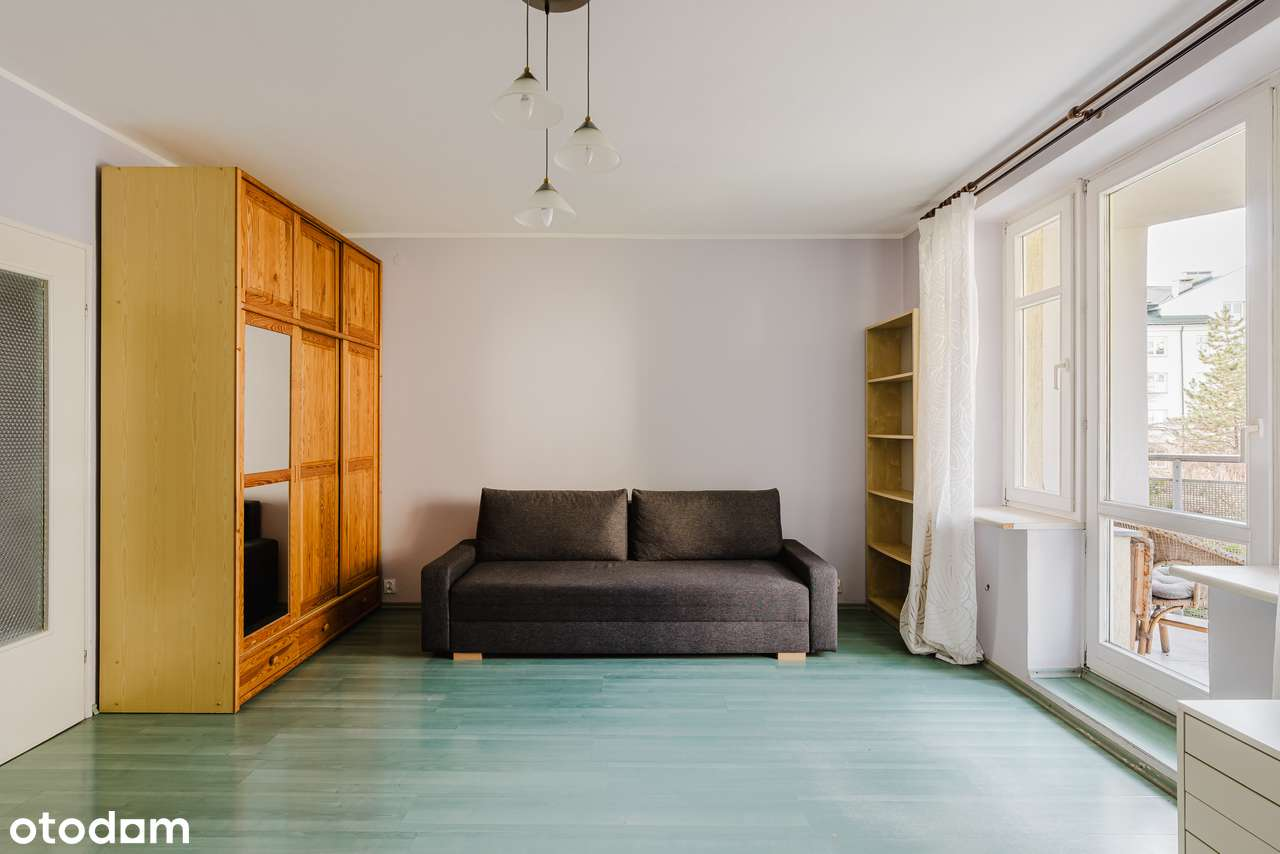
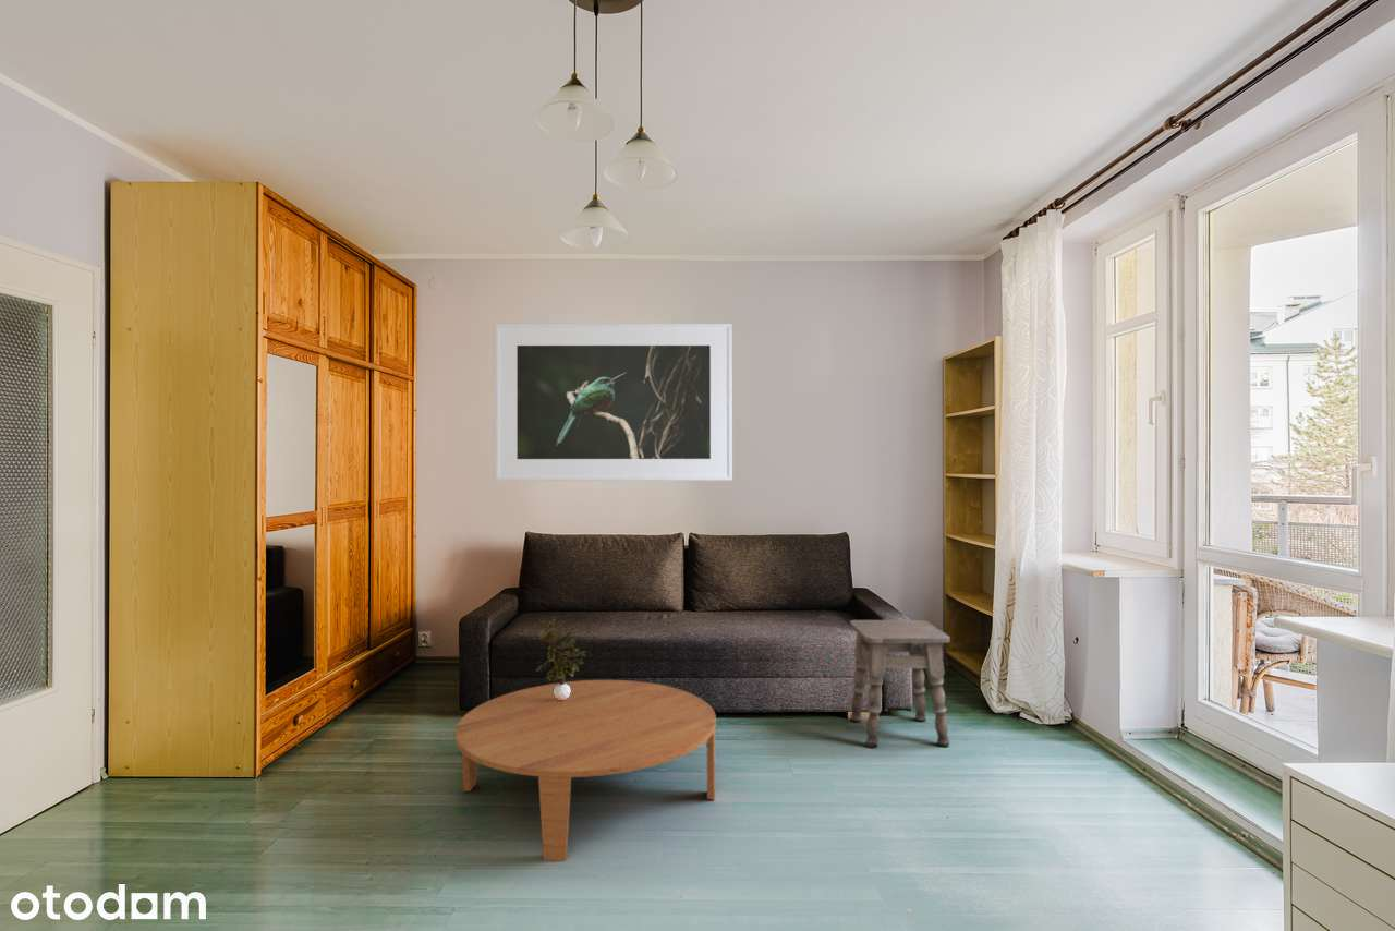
+ potted plant [523,617,587,700]
+ side table [849,619,951,749]
+ coffee table [454,679,717,862]
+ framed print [494,323,733,482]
